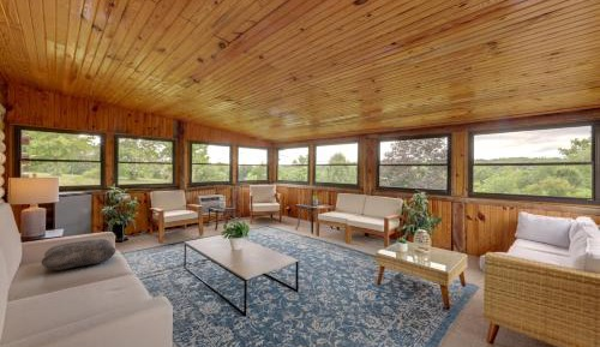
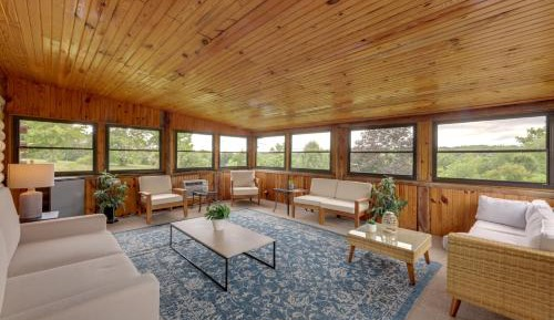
- cushion [41,238,116,271]
